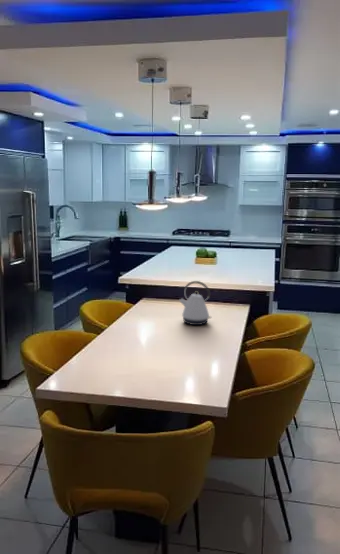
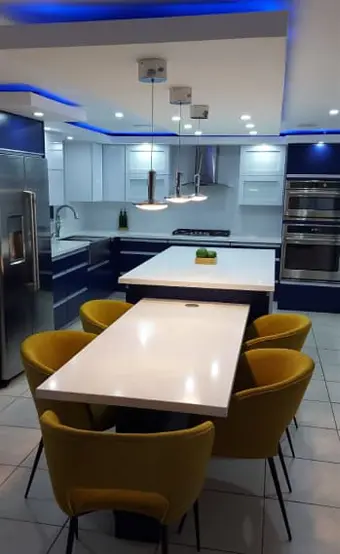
- kettle [178,280,212,326]
